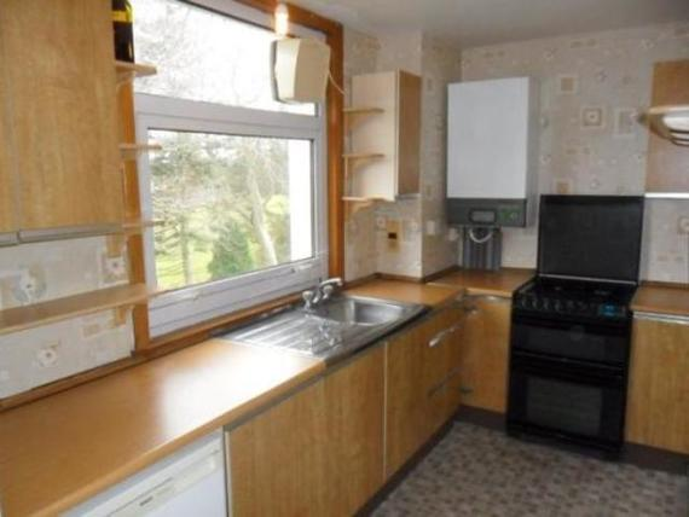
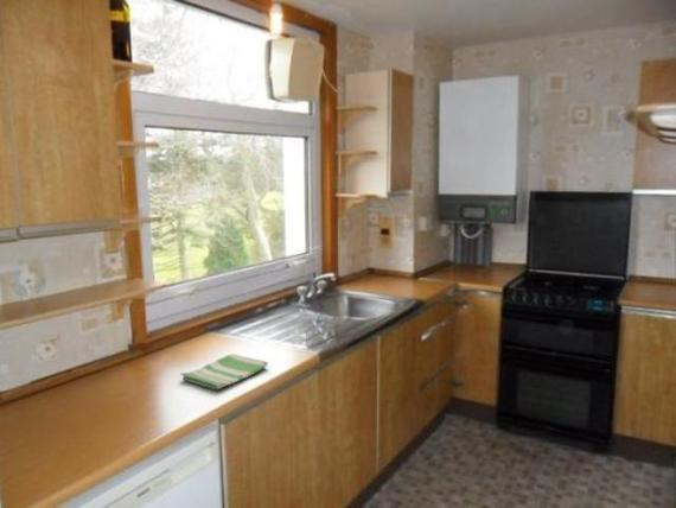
+ dish towel [179,353,269,390]
